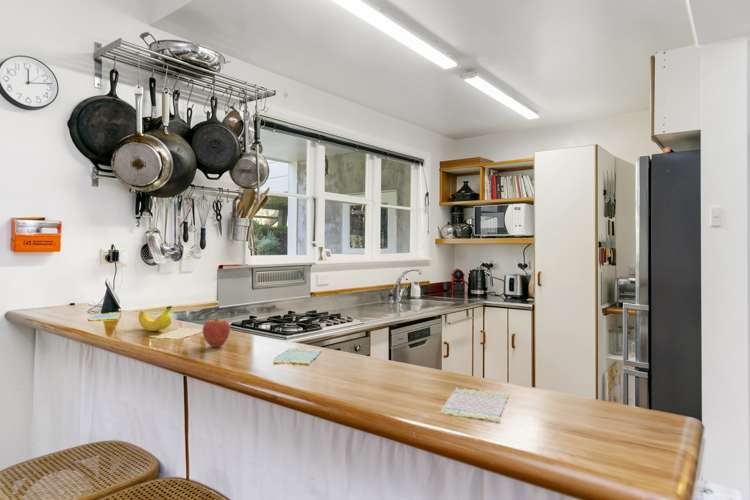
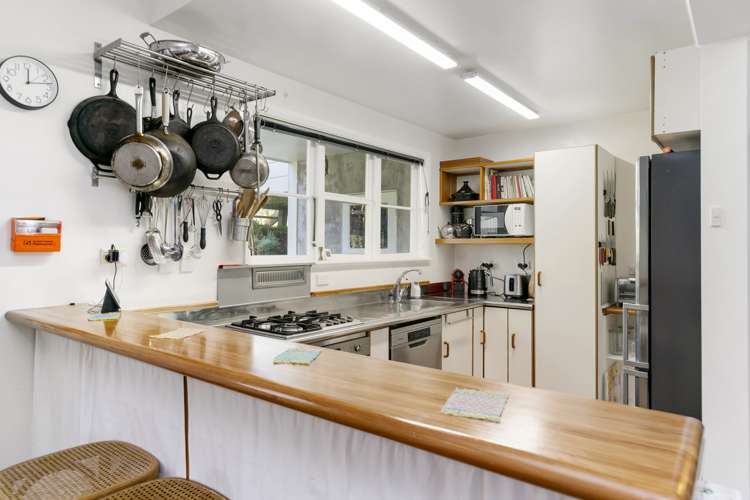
- banana [138,305,173,332]
- fruit [202,312,231,348]
